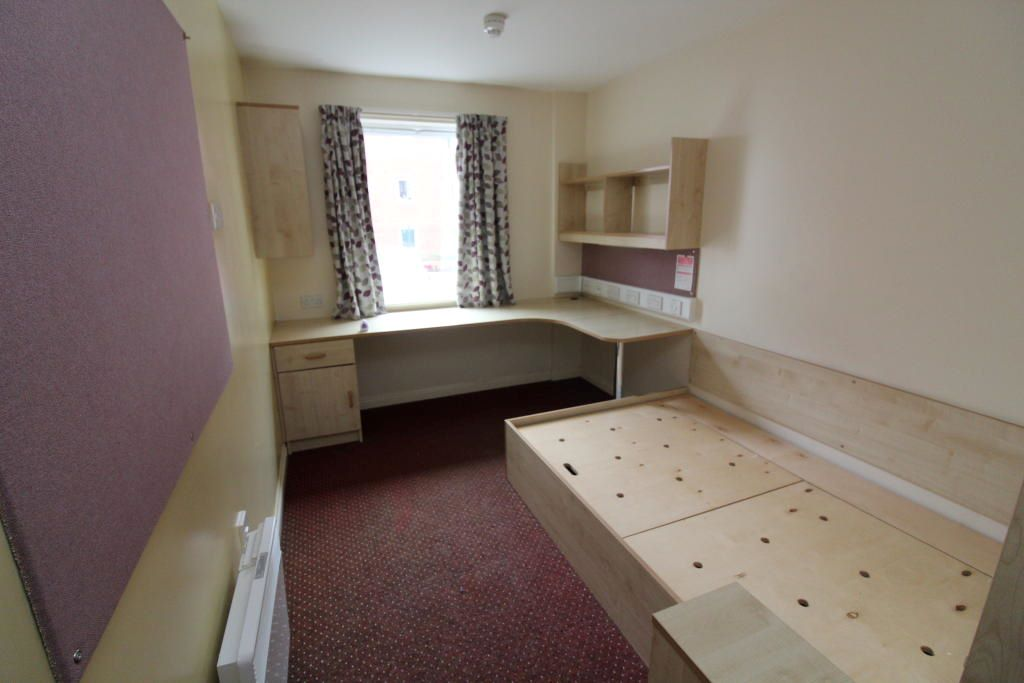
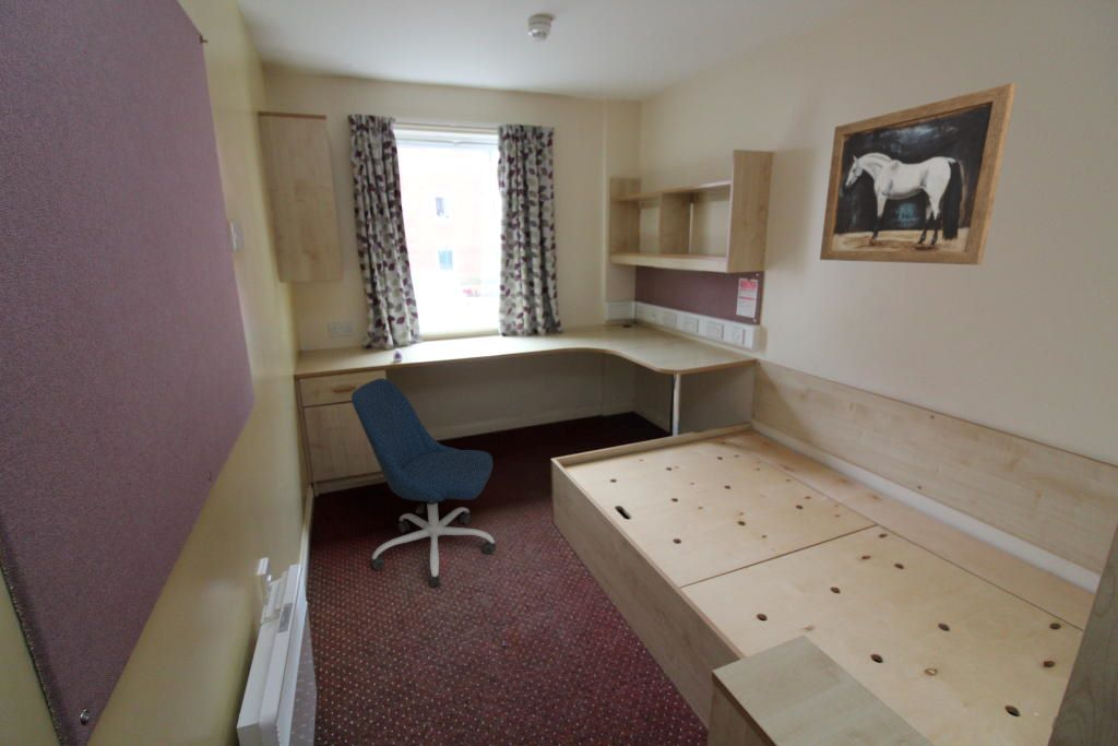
+ office chair [350,377,497,588]
+ wall art [819,82,1018,265]
